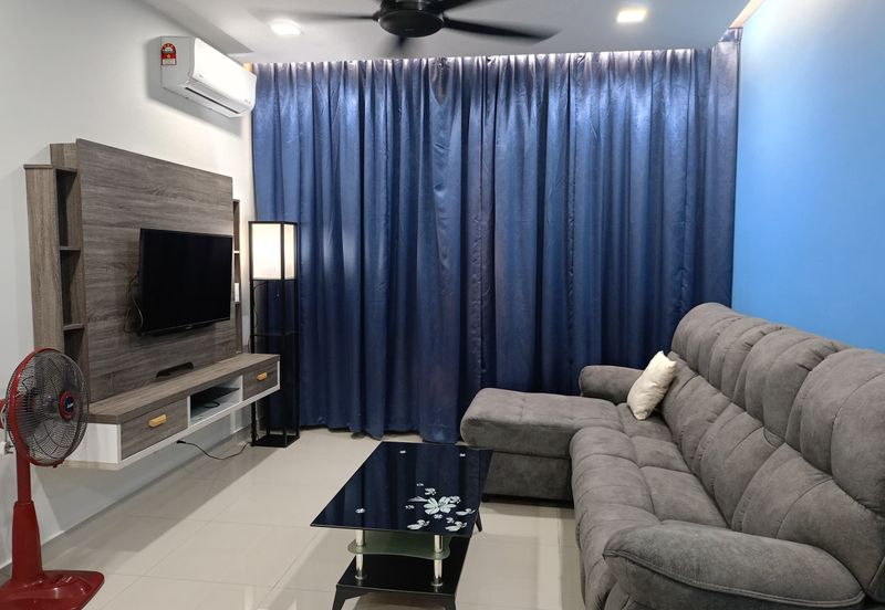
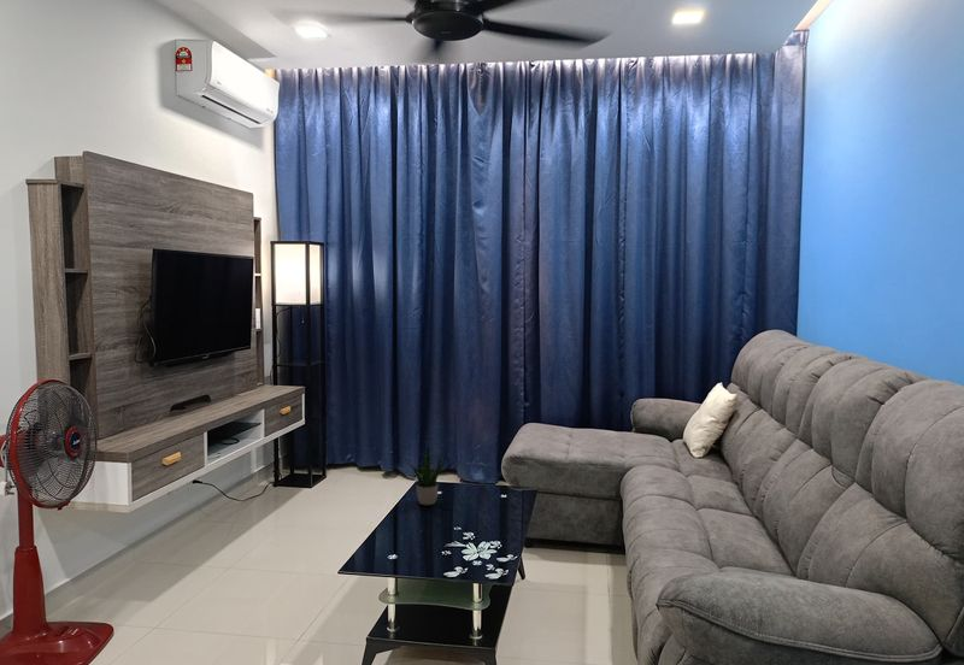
+ potted plant [405,439,451,506]
